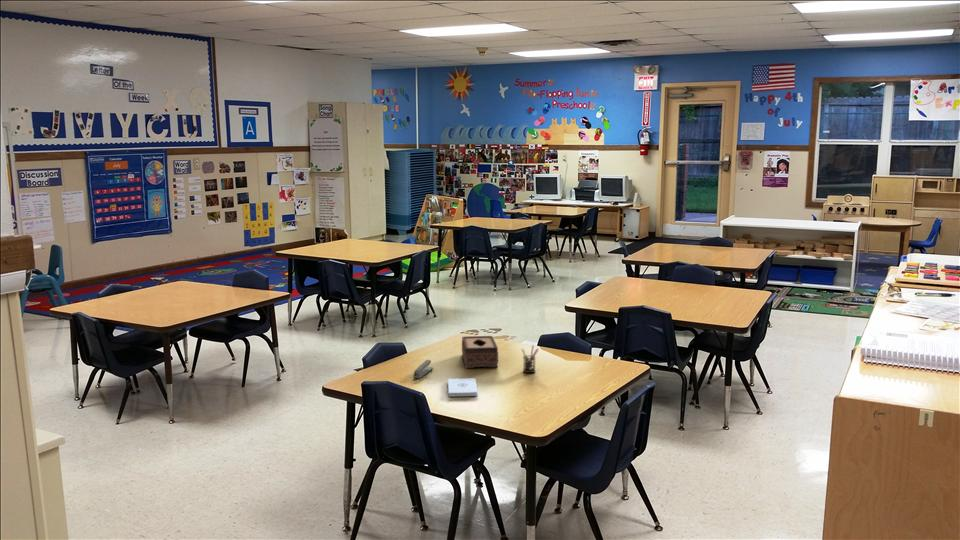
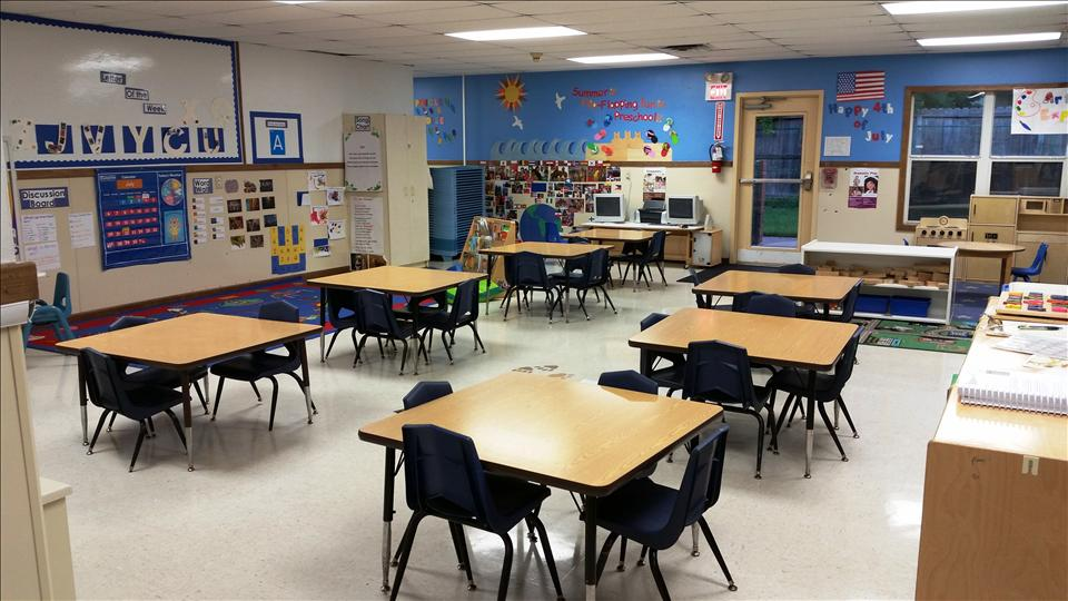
- tissue box [461,335,499,369]
- stapler [412,359,434,379]
- notepad [447,377,479,397]
- pen holder [521,344,539,374]
